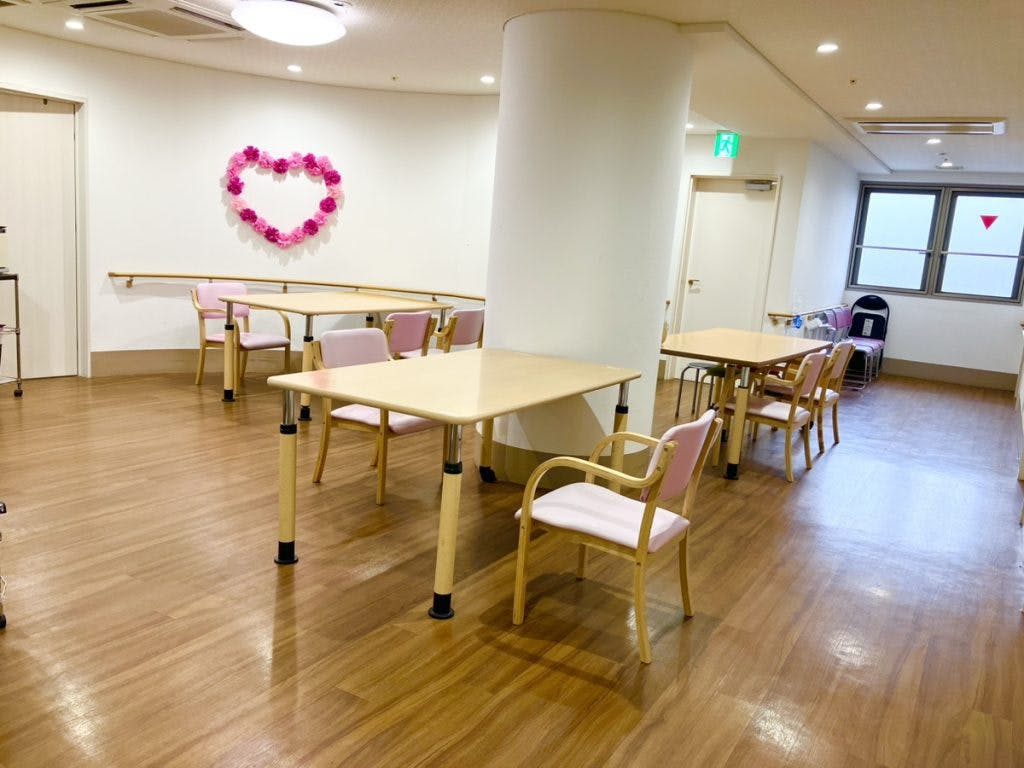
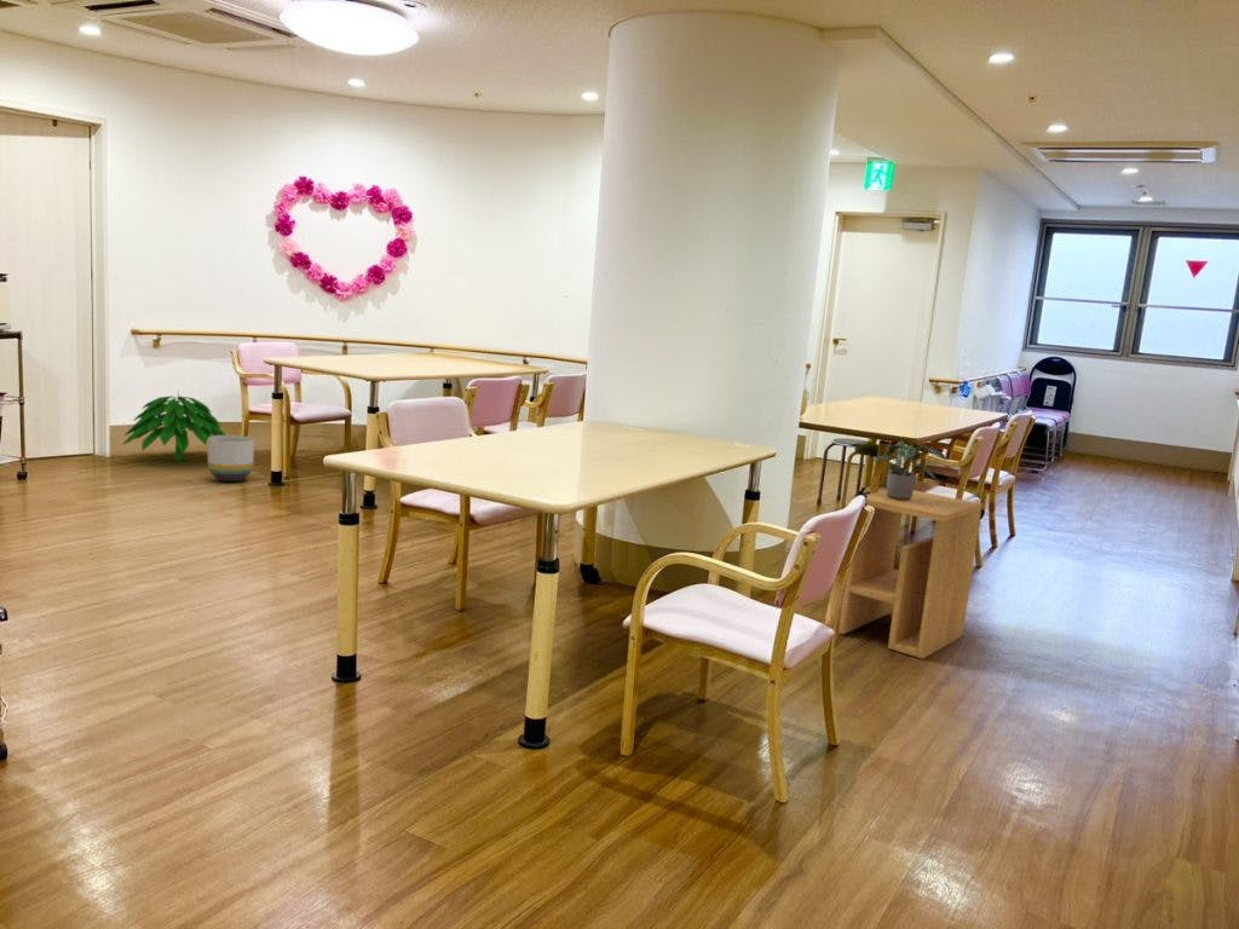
+ potted plant [870,439,947,501]
+ indoor plant [121,390,227,462]
+ planter [207,434,255,483]
+ side table [837,489,984,660]
